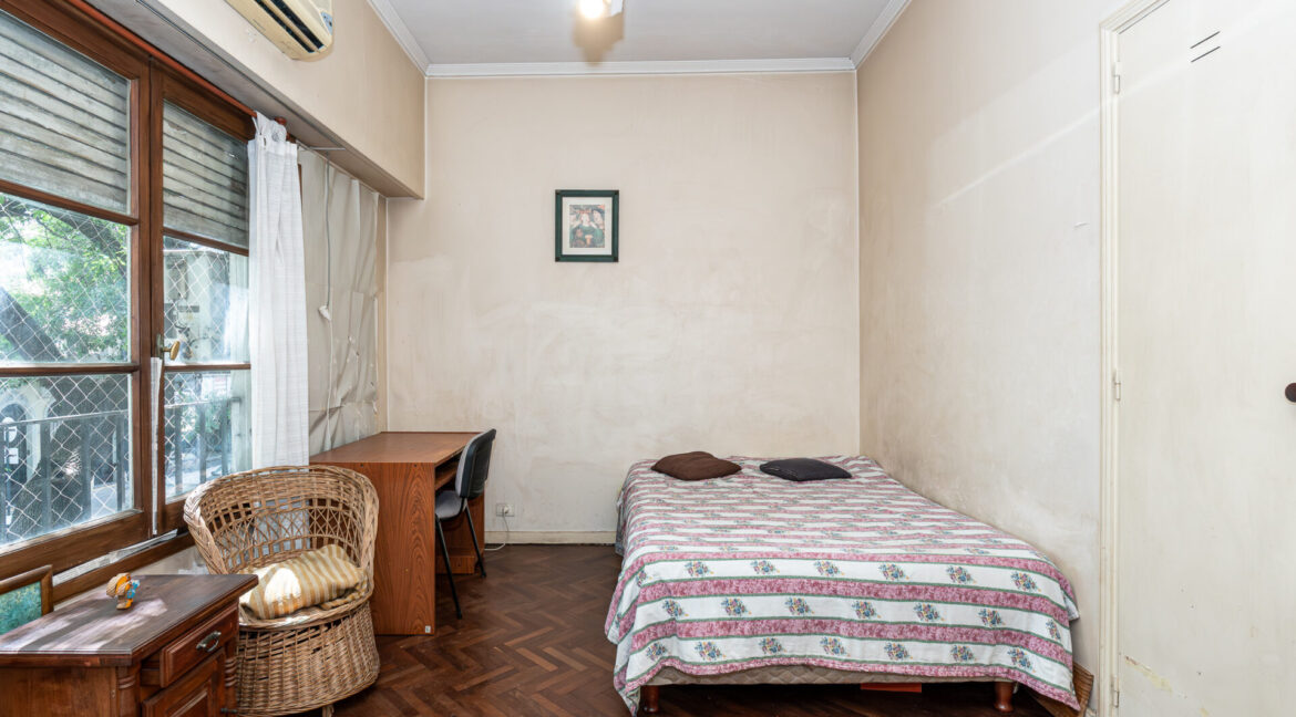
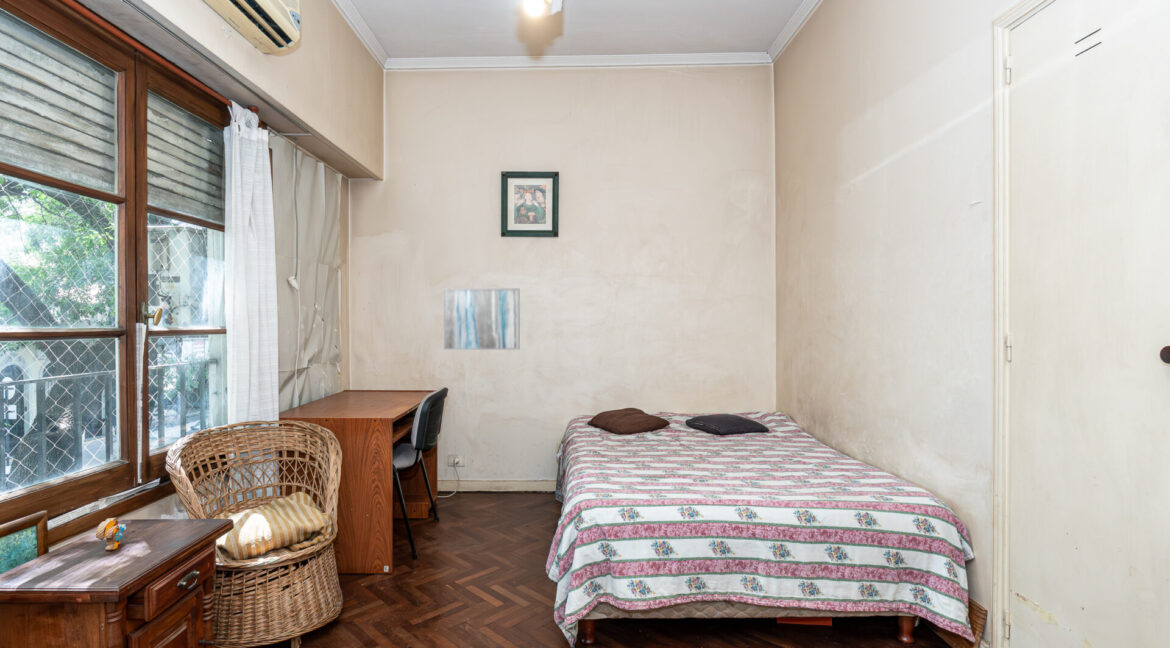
+ wall art [442,287,521,351]
